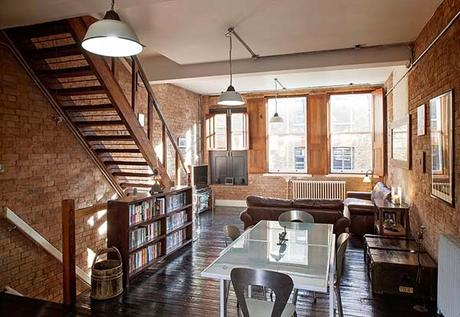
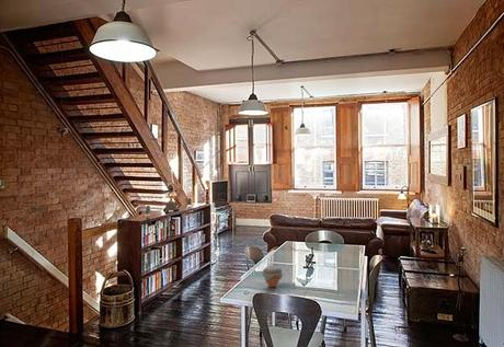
+ jar [261,265,284,288]
